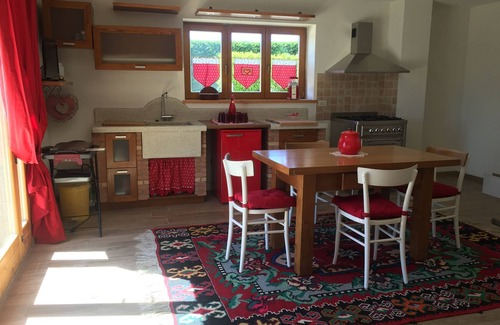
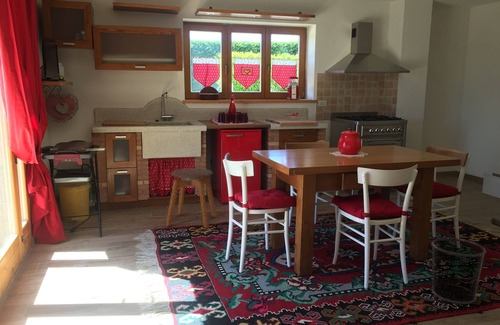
+ stool [165,167,218,229]
+ waste bin [430,237,487,305]
